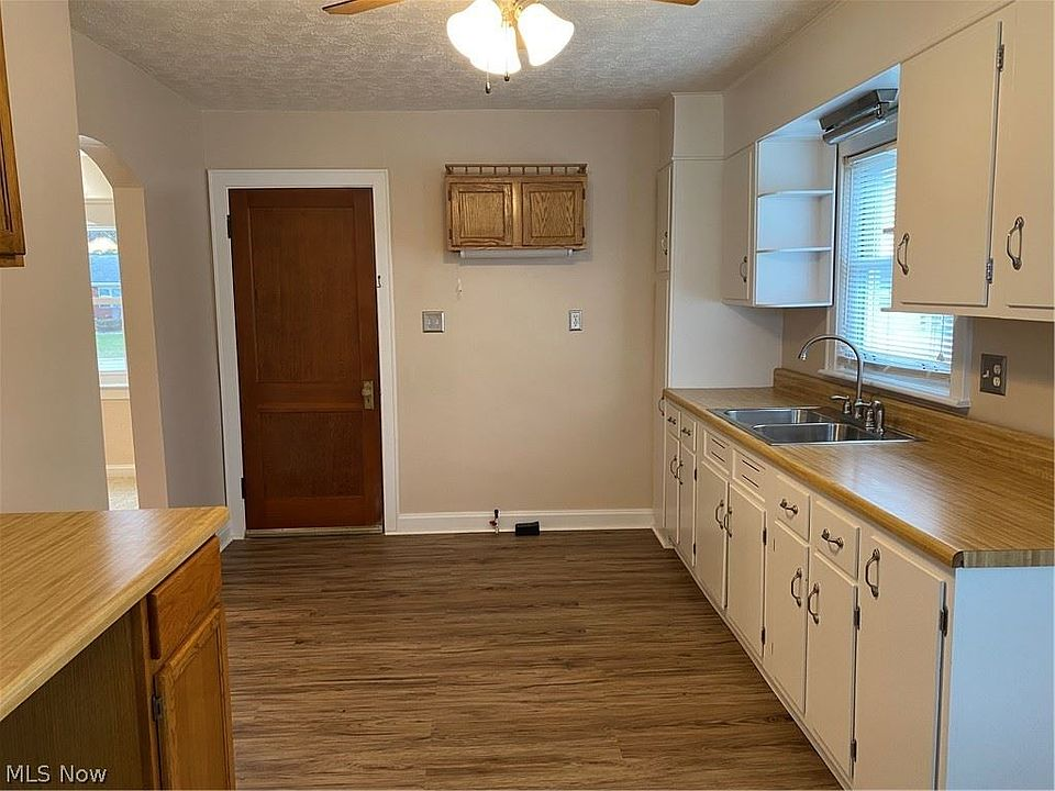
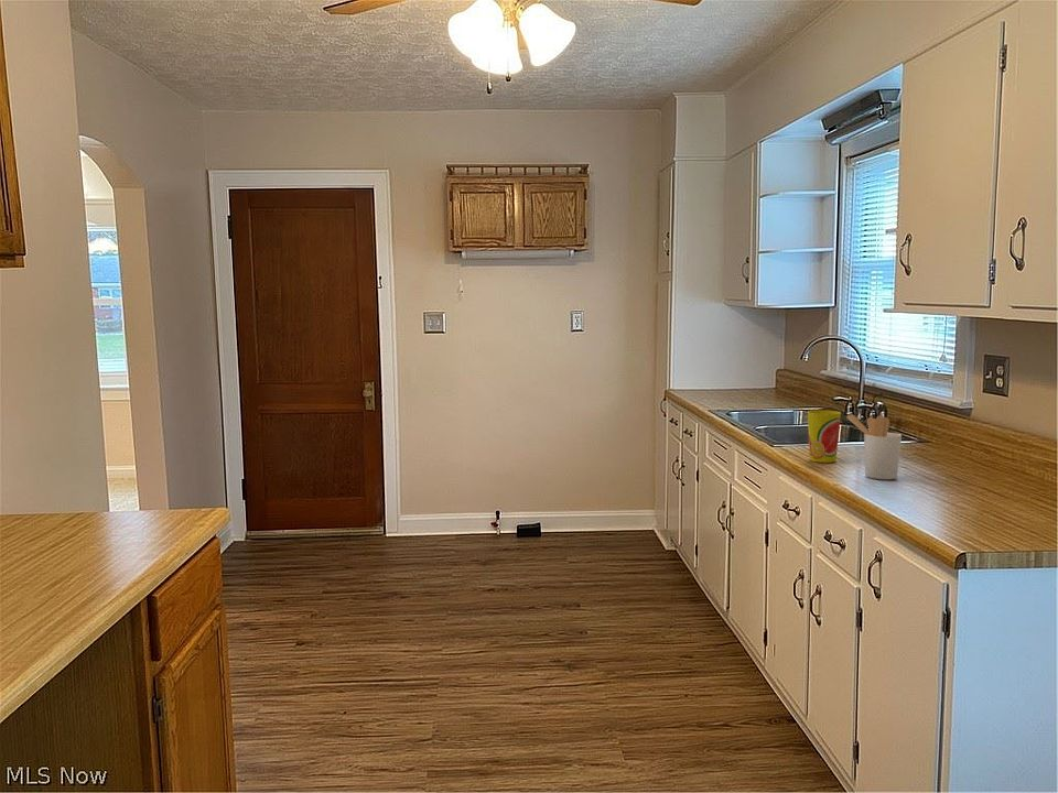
+ cup [807,410,842,464]
+ utensil holder [845,413,903,480]
